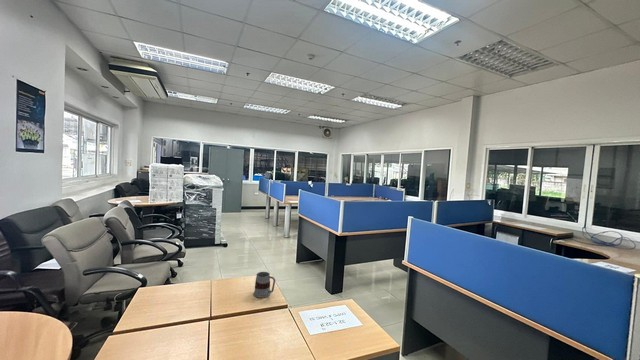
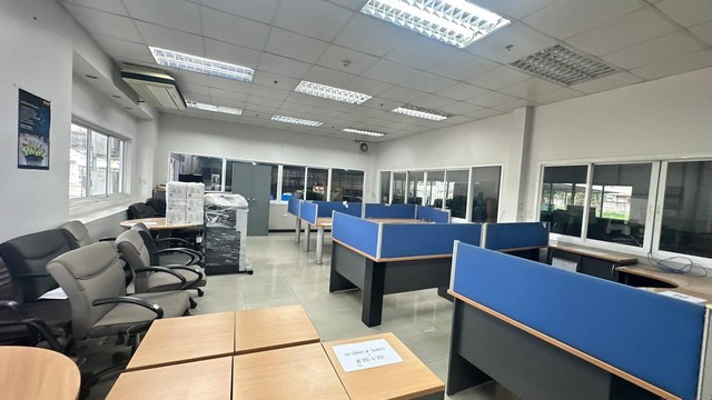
- mug [253,271,276,299]
